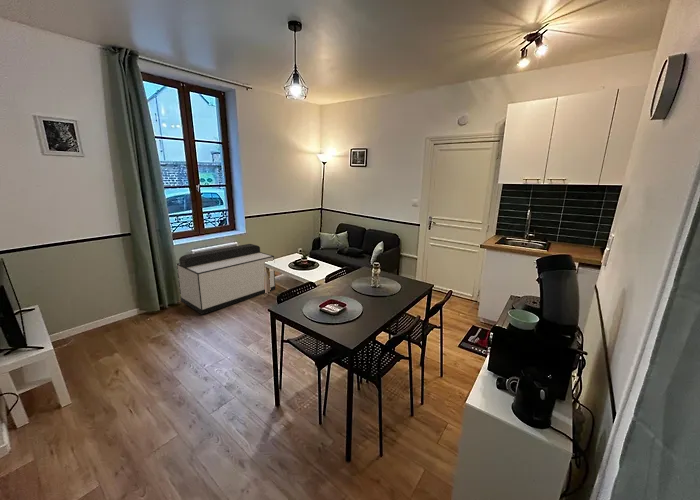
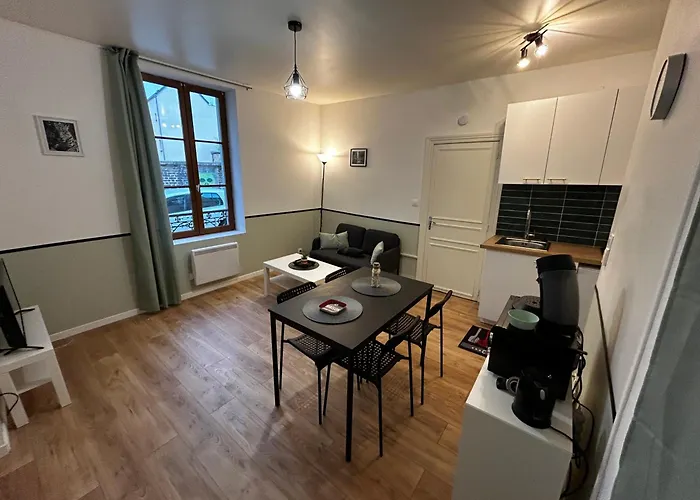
- storage bench [176,243,276,315]
